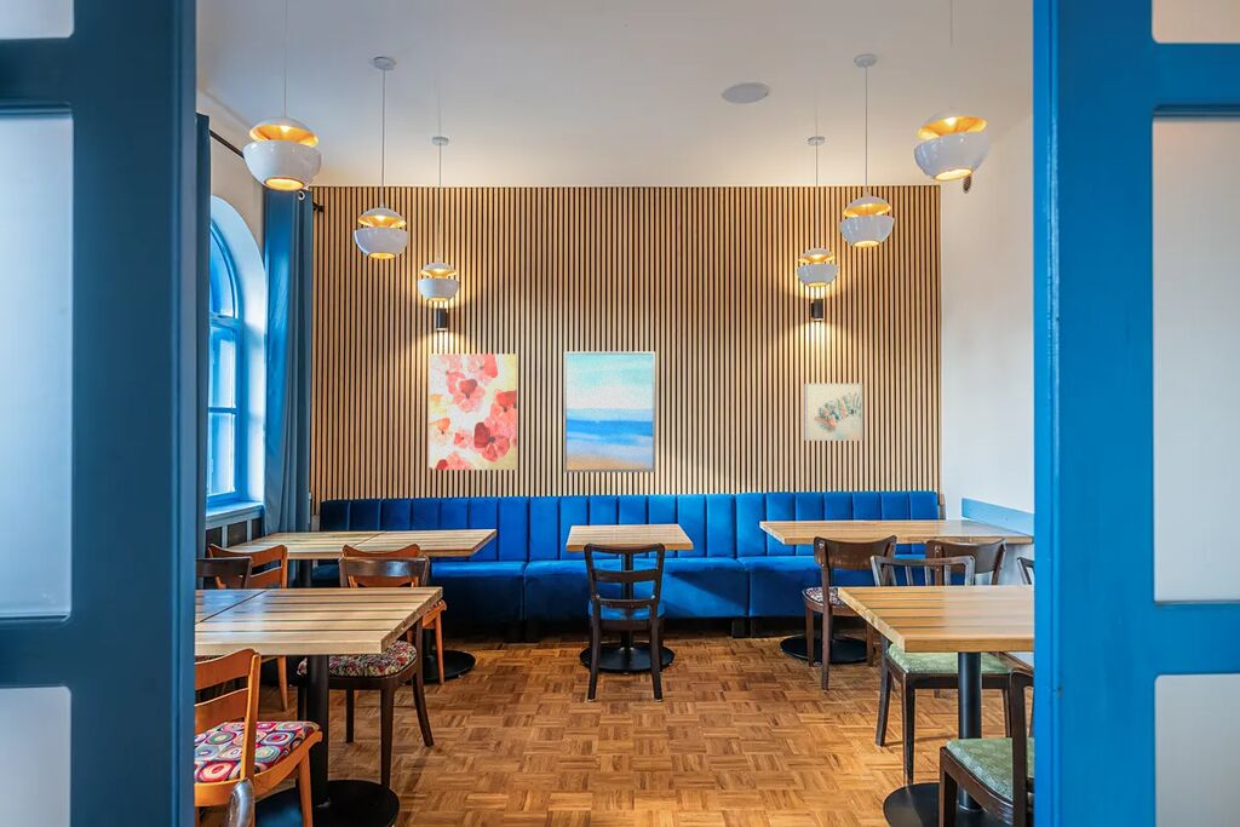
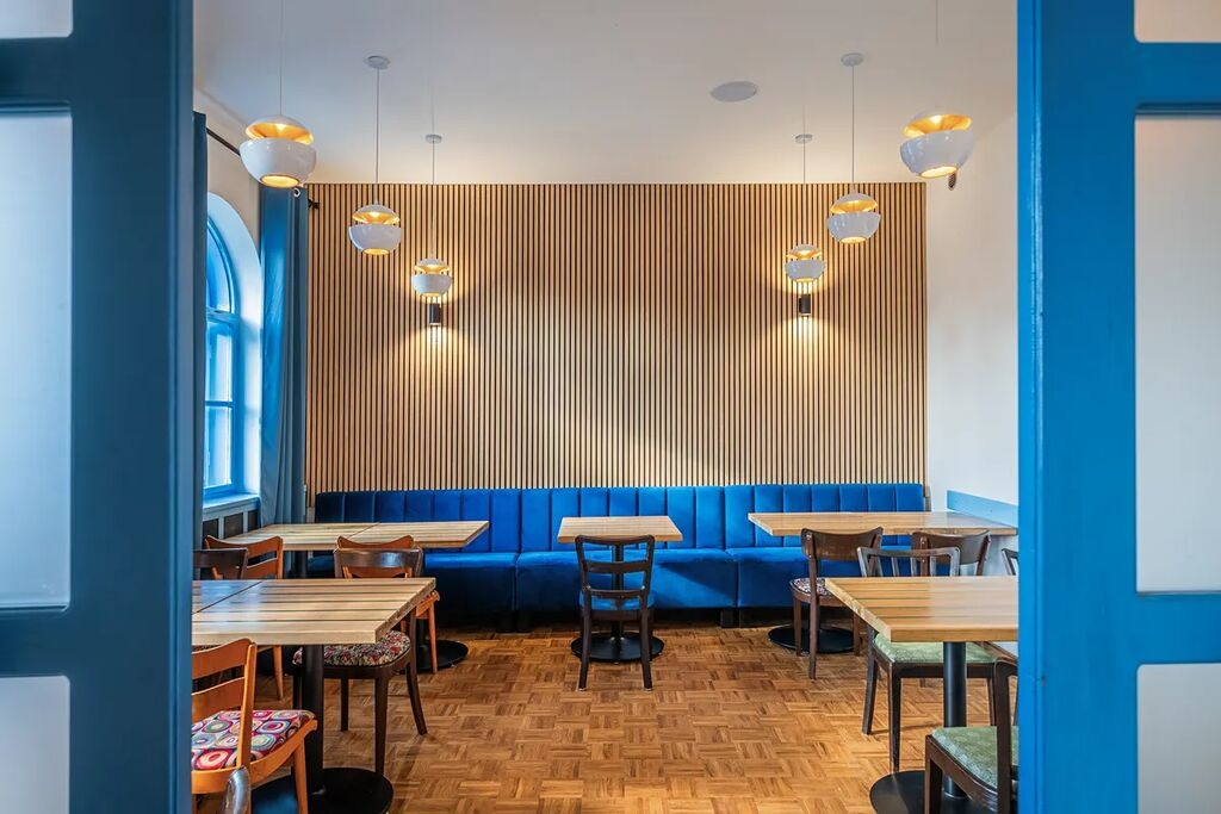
- wall art [429,354,518,471]
- wall art [563,350,656,473]
- wall art [804,383,863,442]
